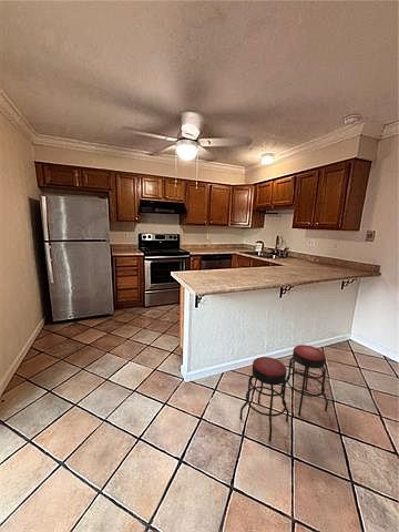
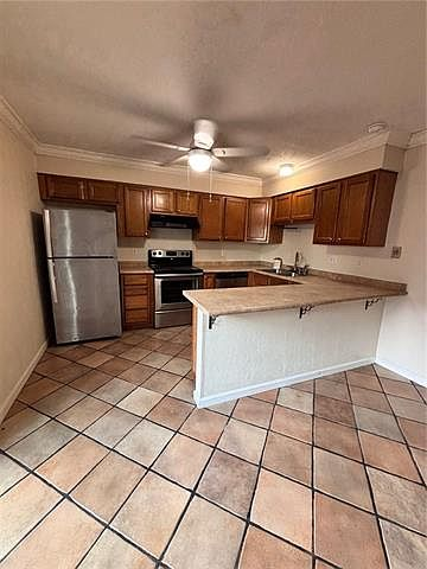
- bar stool [238,344,329,443]
